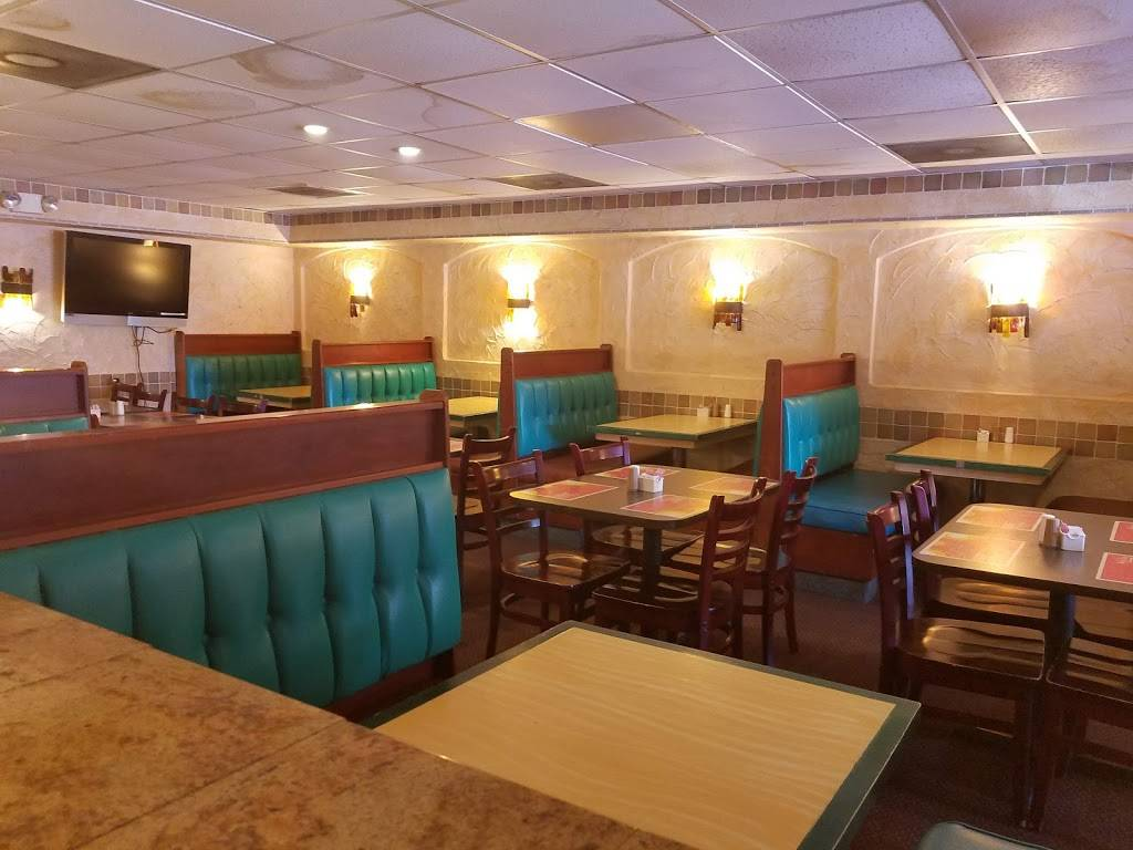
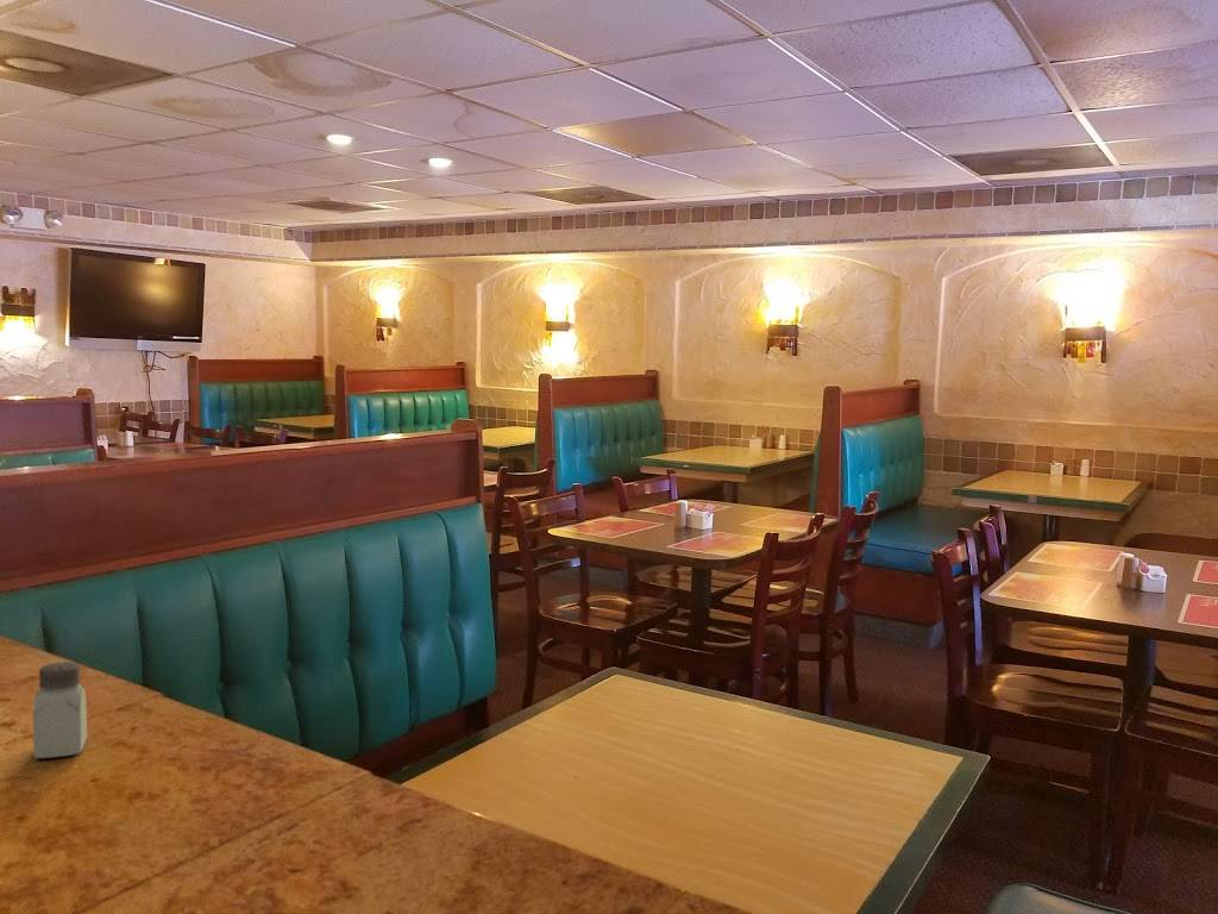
+ saltshaker [32,661,88,759]
